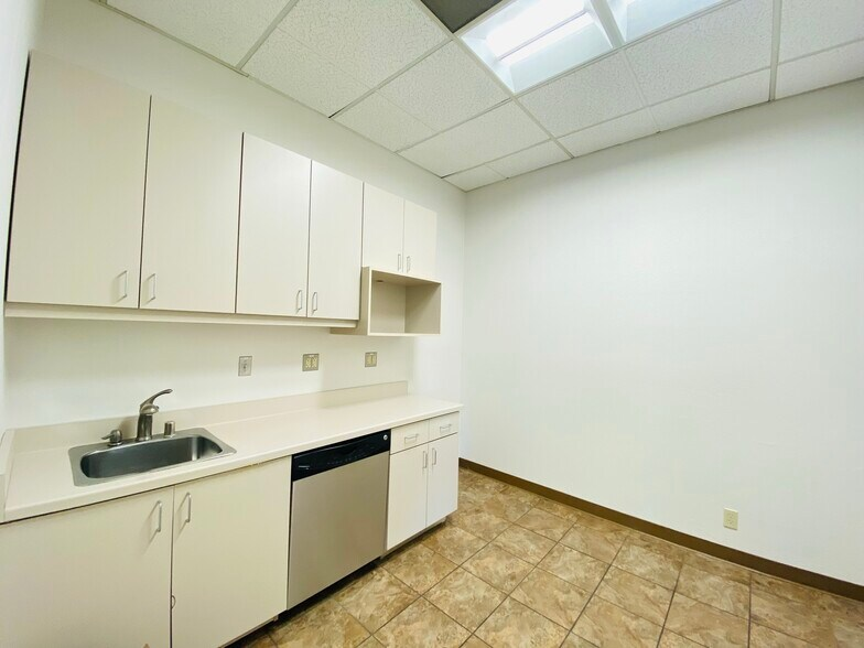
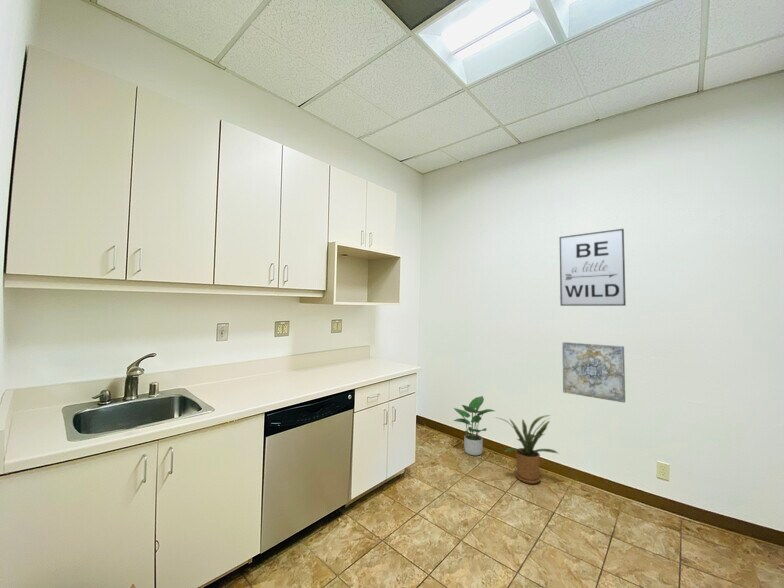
+ potted plant [453,395,495,456]
+ house plant [493,414,560,485]
+ wall art [559,228,627,307]
+ wall art [561,341,626,404]
